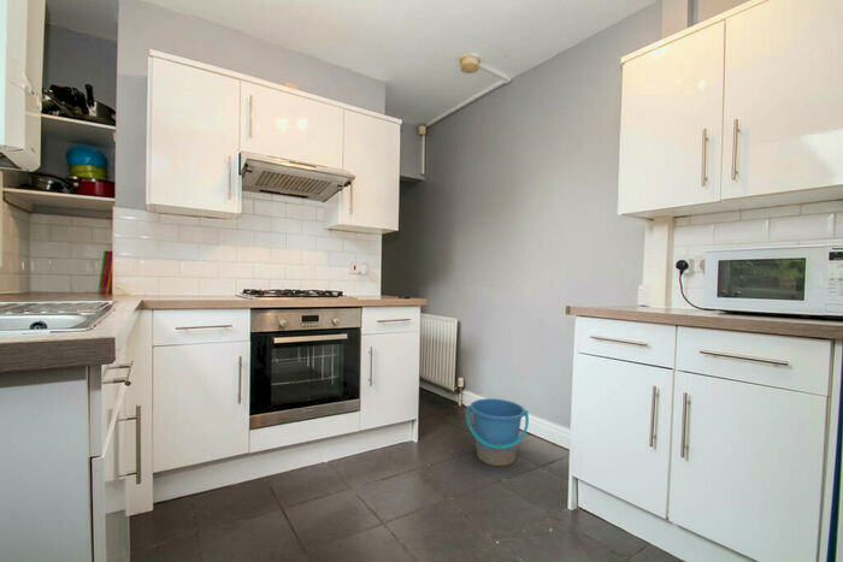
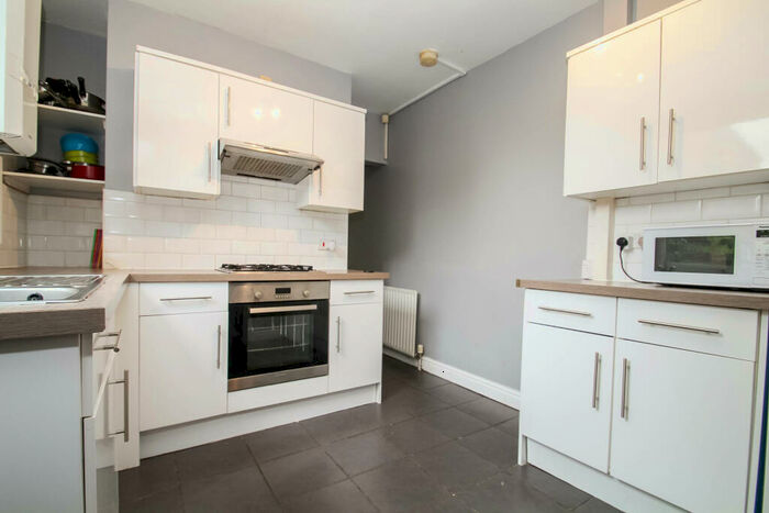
- bucket [466,397,530,467]
